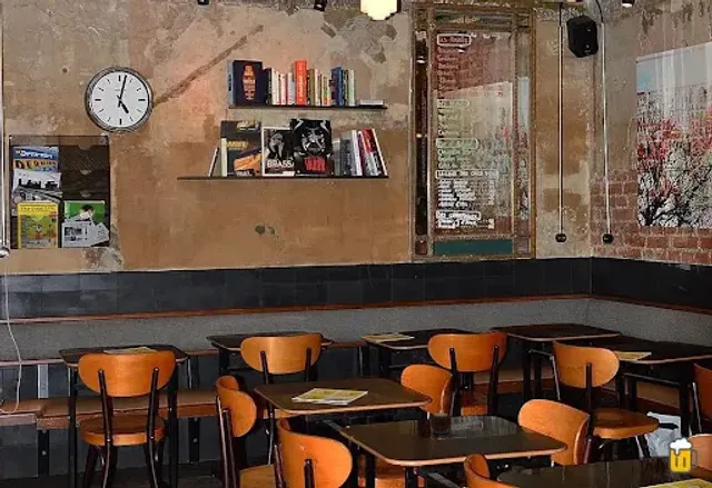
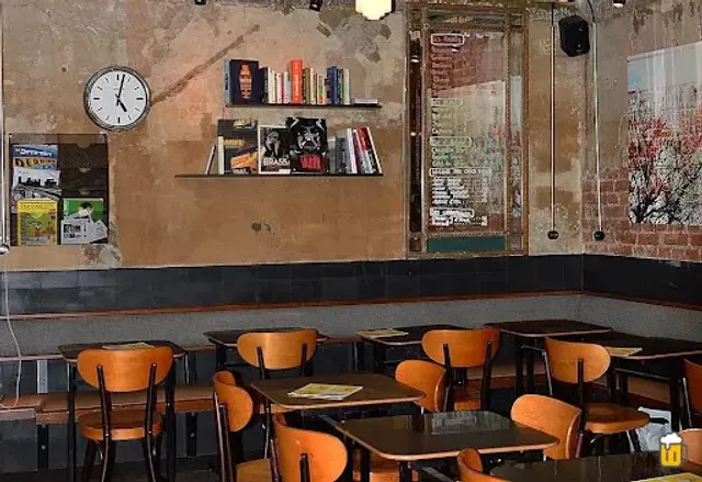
- candle [428,411,454,435]
